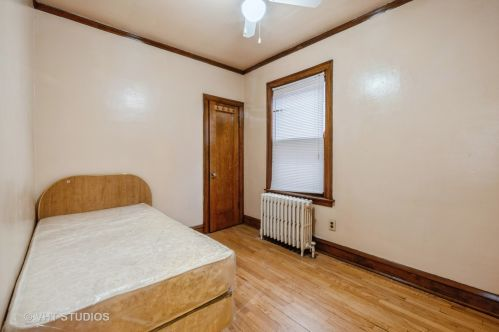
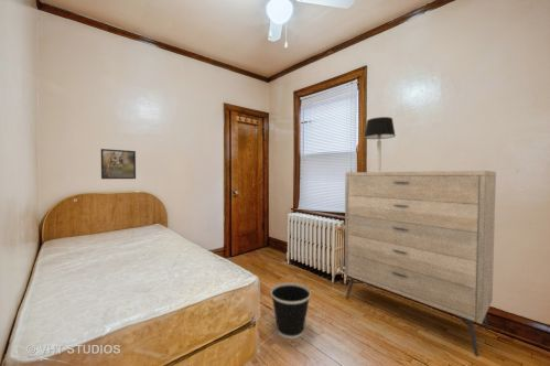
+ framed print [100,148,137,180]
+ table lamp [363,116,397,172]
+ wastebasket [270,282,312,340]
+ dresser [344,170,497,358]
